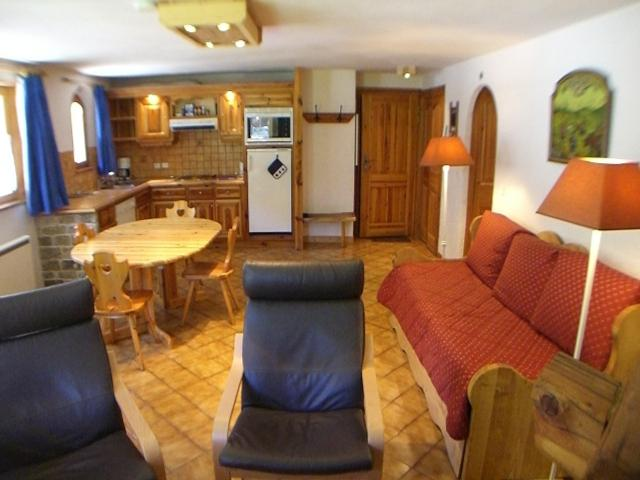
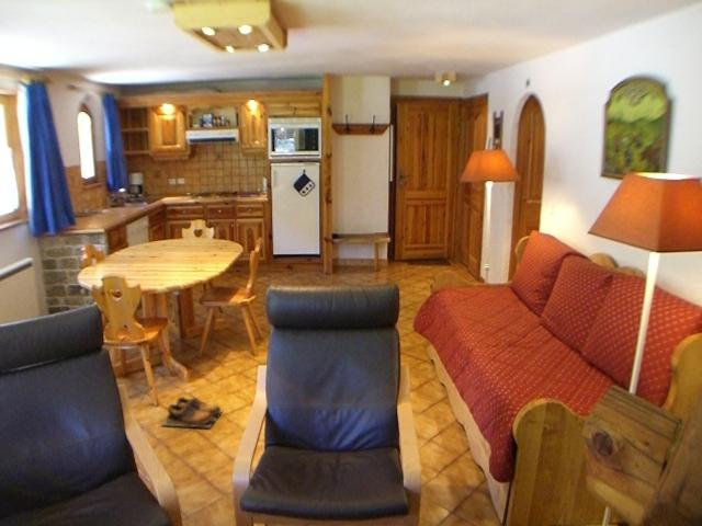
+ shoes [160,396,225,428]
